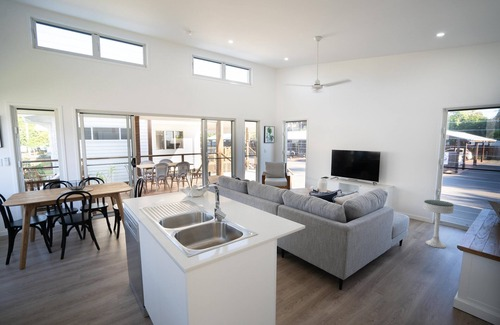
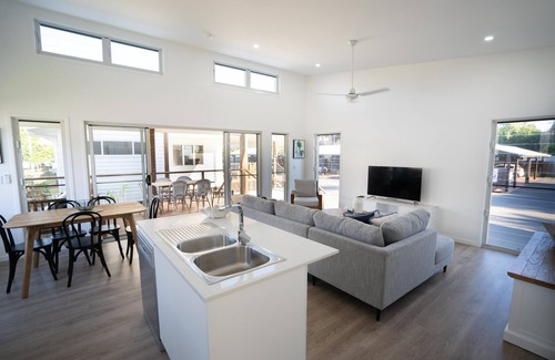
- stool [423,199,455,249]
